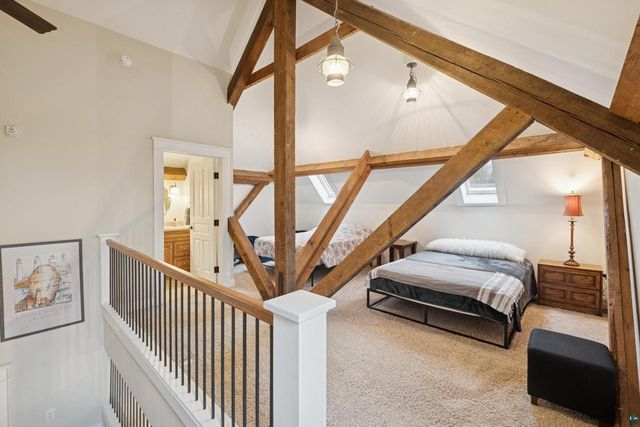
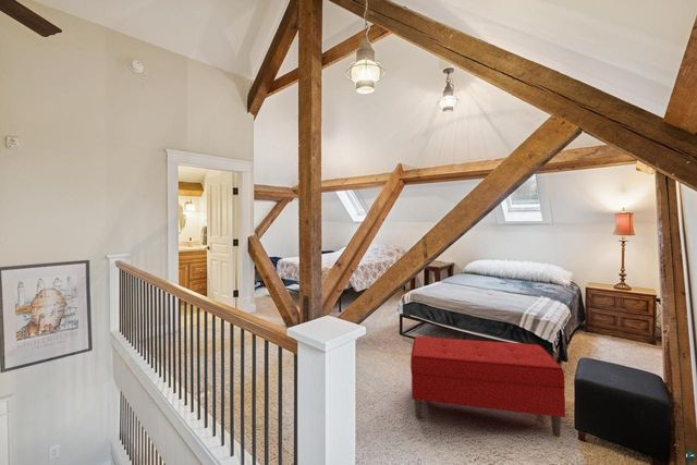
+ bench [409,335,566,438]
